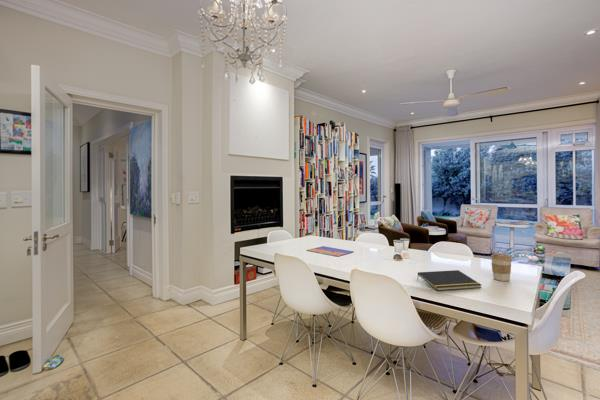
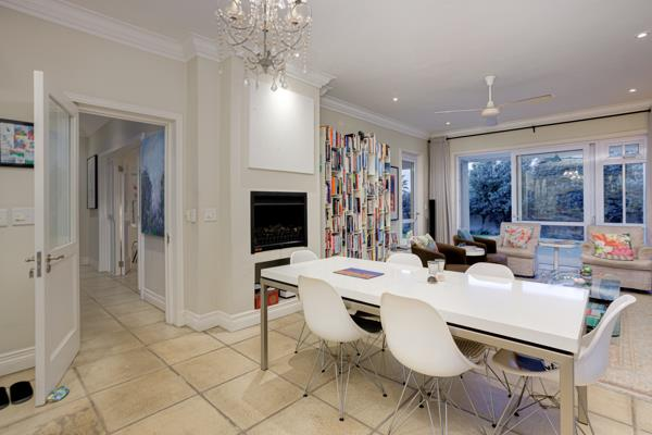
- coffee cup [490,252,513,282]
- notepad [416,269,482,291]
